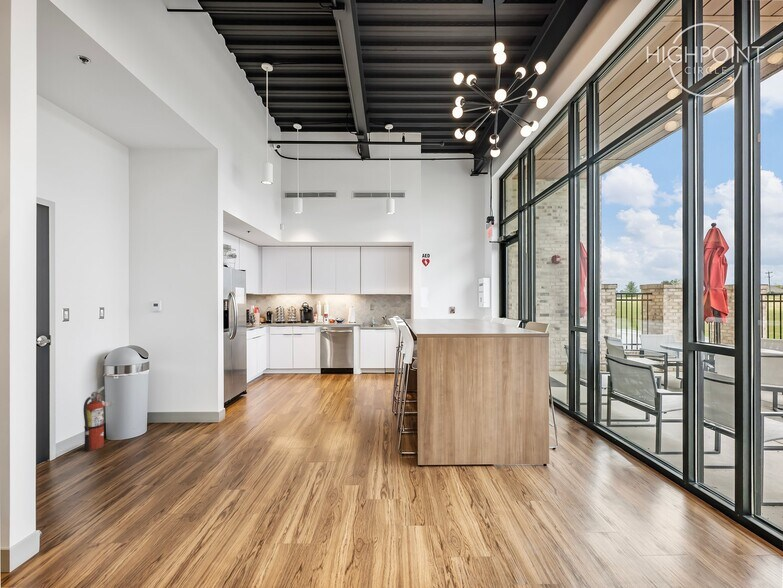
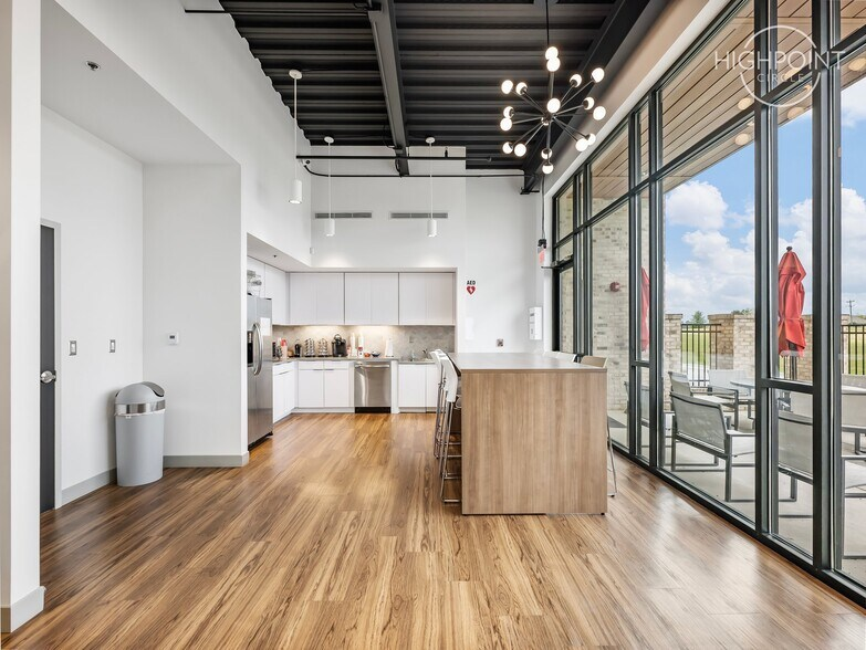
- fire extinguisher [82,386,115,452]
